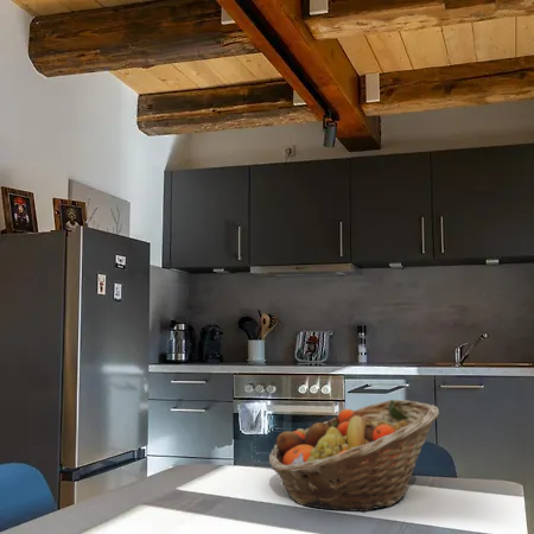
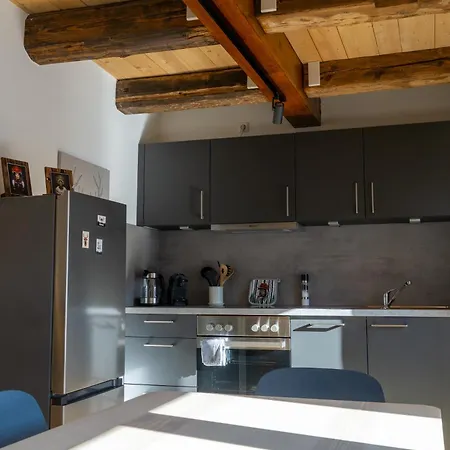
- fruit basket [268,399,440,514]
